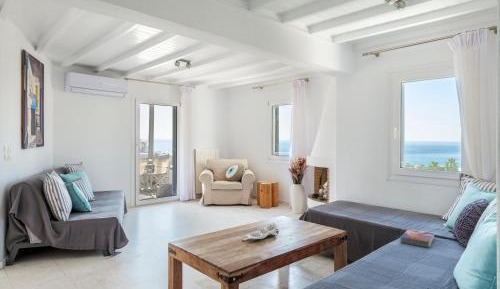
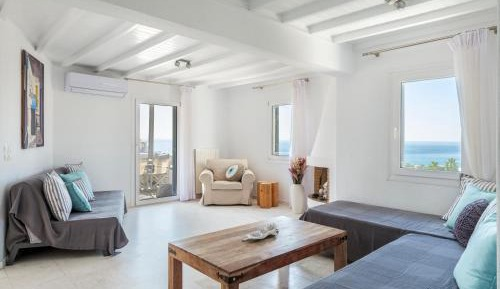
- textbook [399,228,435,249]
